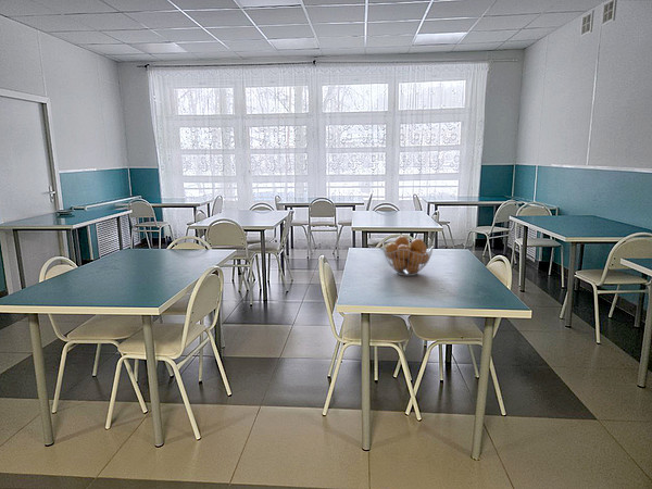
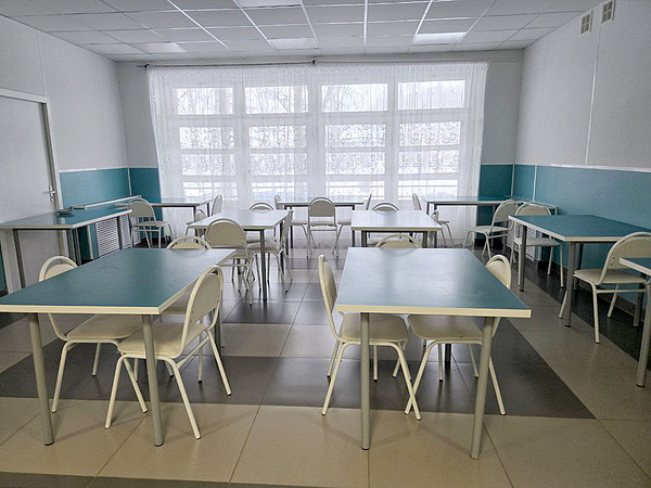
- fruit basket [381,235,435,277]
